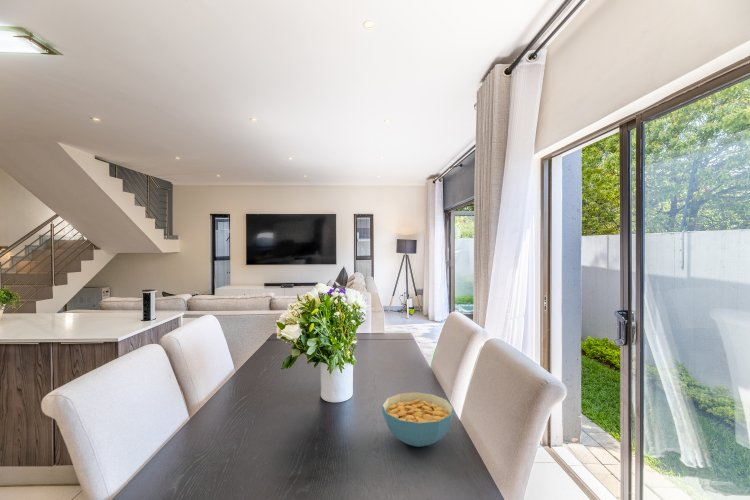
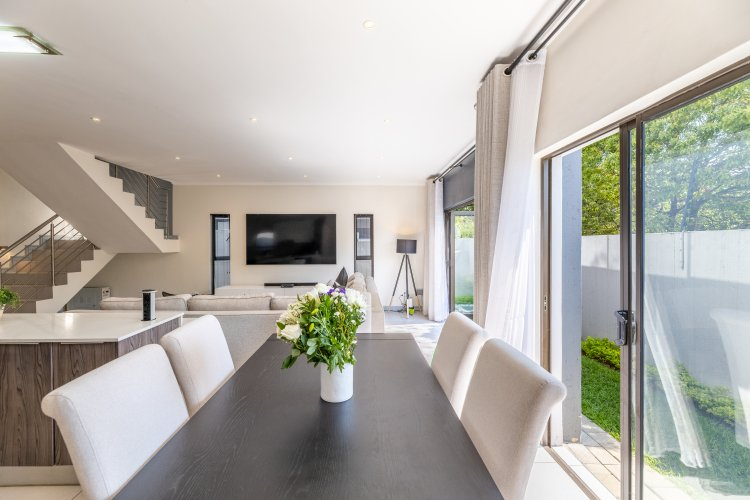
- cereal bowl [381,391,454,448]
